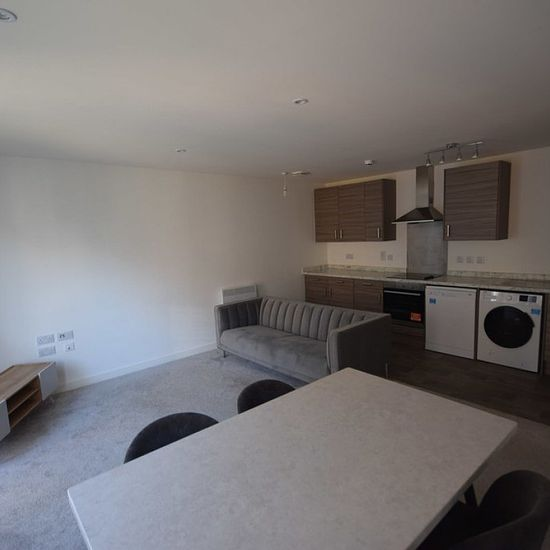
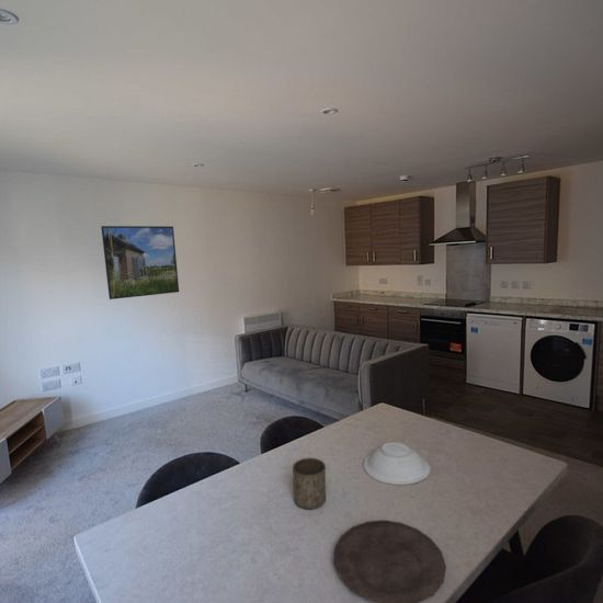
+ cup [292,457,327,511]
+ bowl [362,442,432,486]
+ plate [333,519,447,603]
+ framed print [100,225,180,300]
